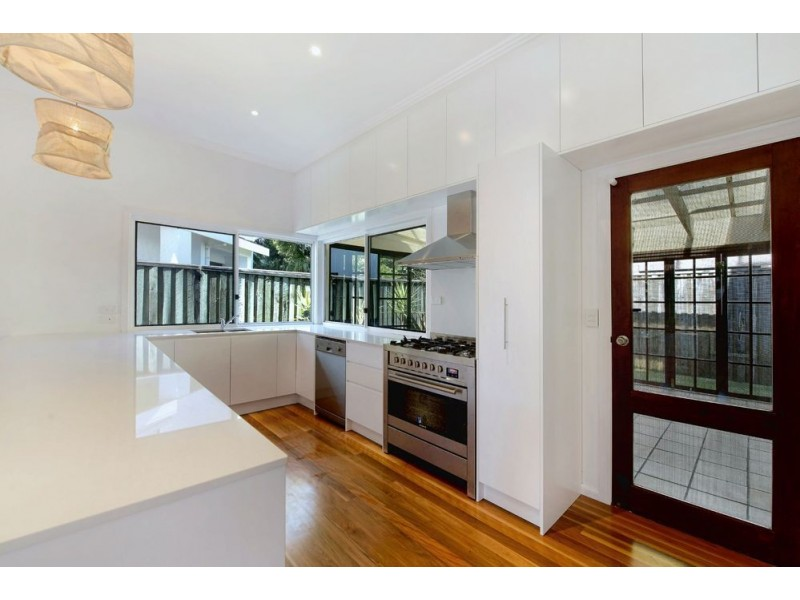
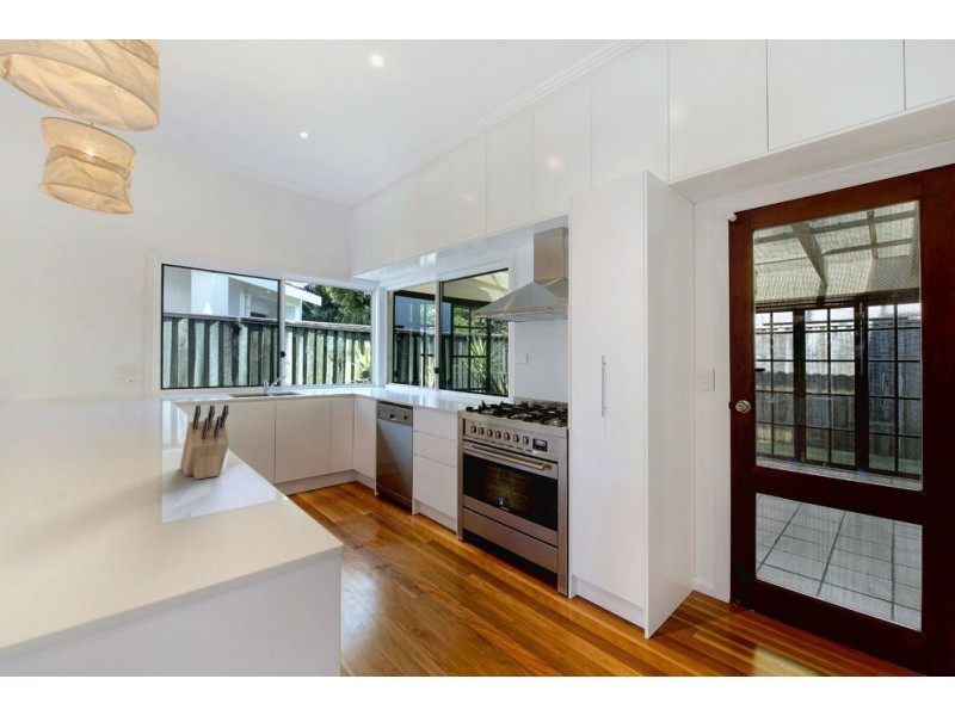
+ knife block [179,403,230,480]
